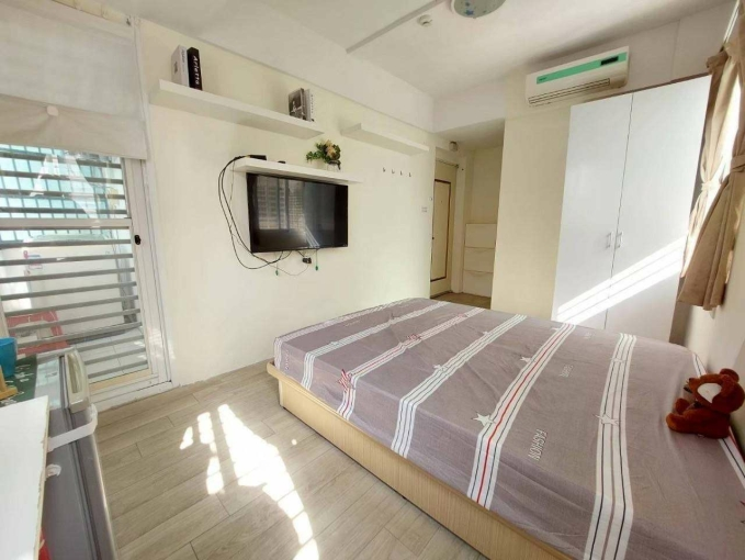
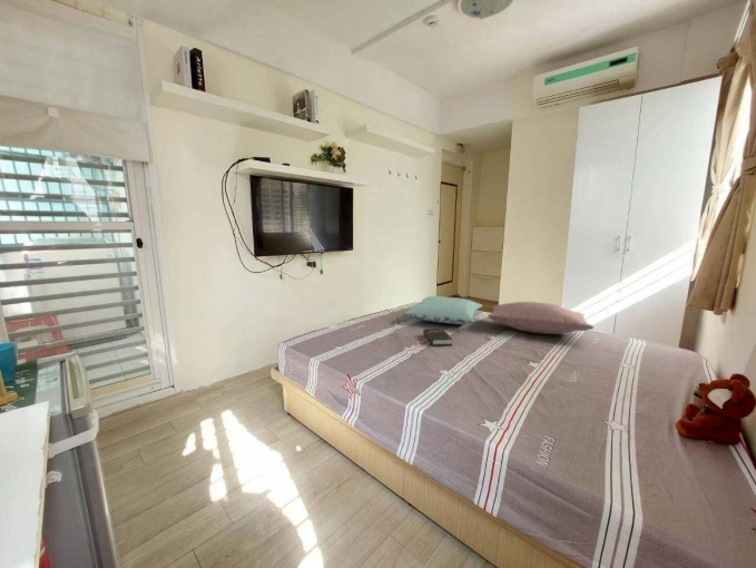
+ pillow [487,301,595,335]
+ pillow [403,295,483,325]
+ hardback book [422,327,453,347]
